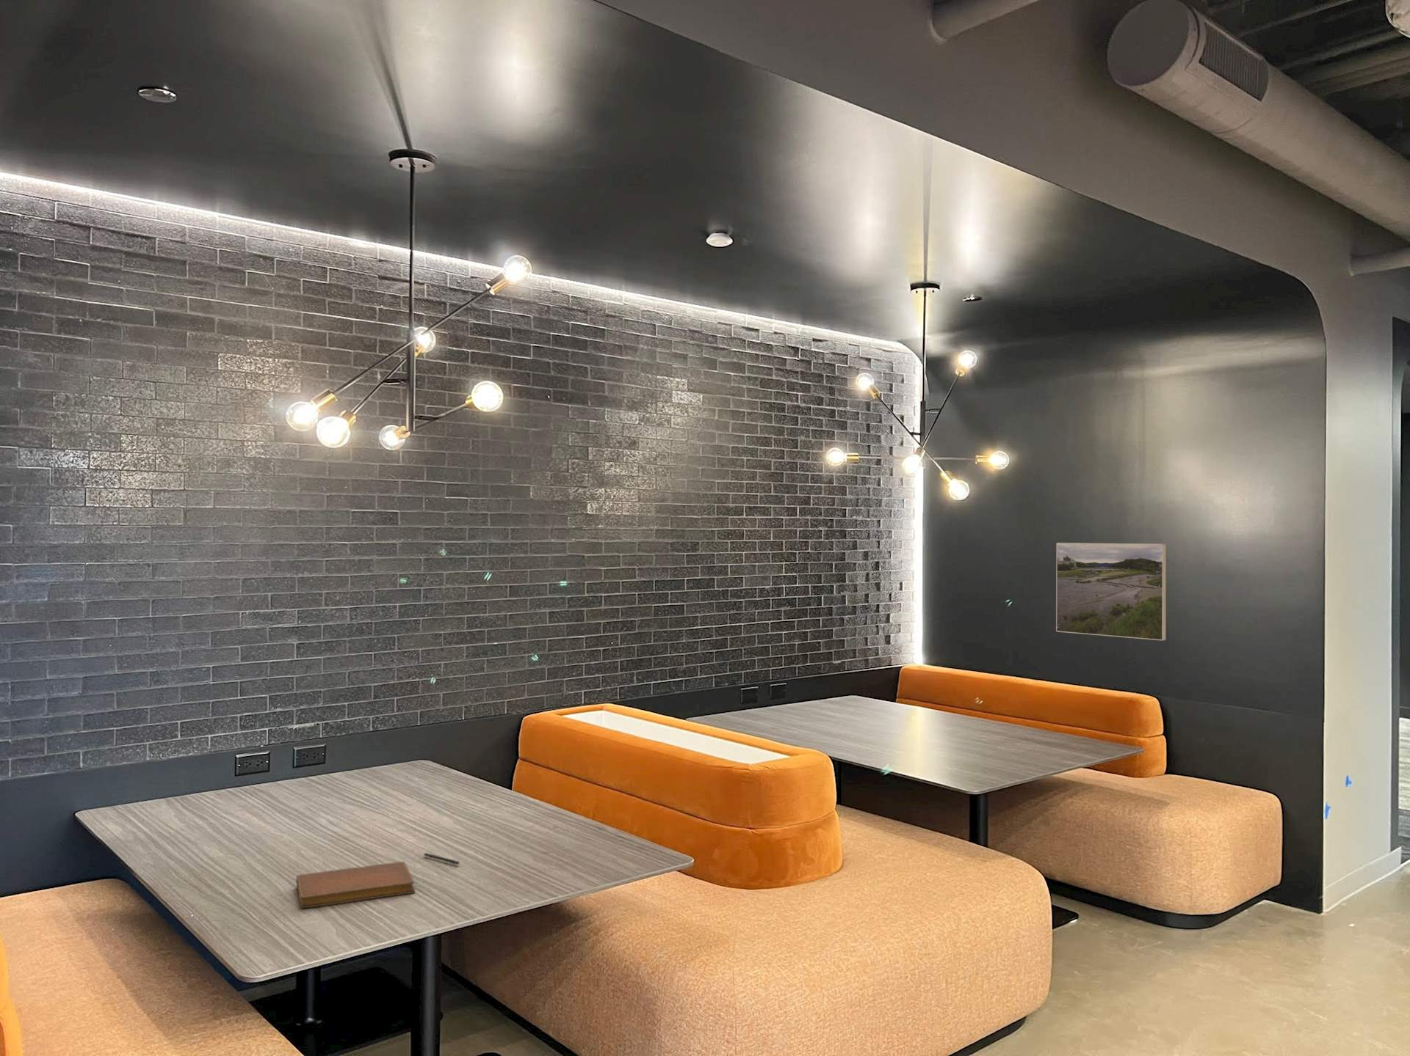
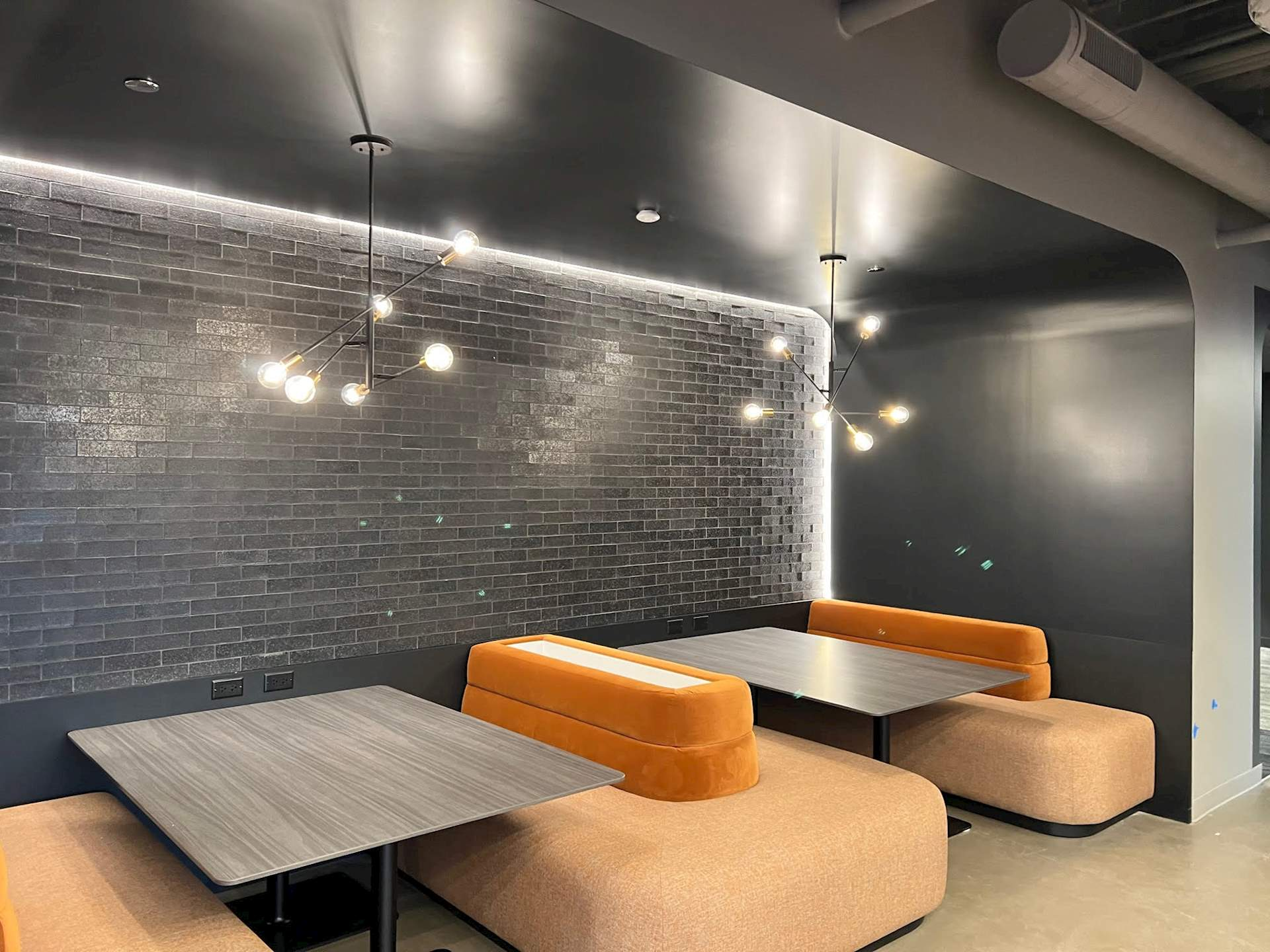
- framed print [1056,542,1167,641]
- pen [422,852,460,865]
- notebook [295,861,415,910]
